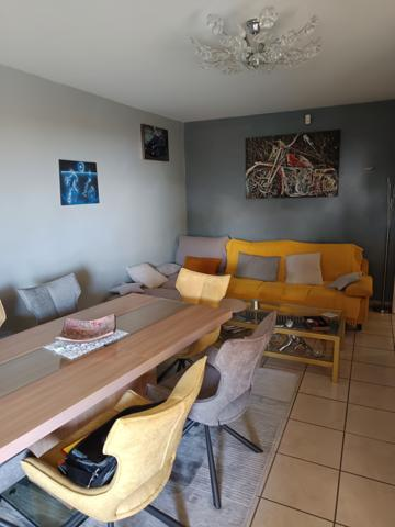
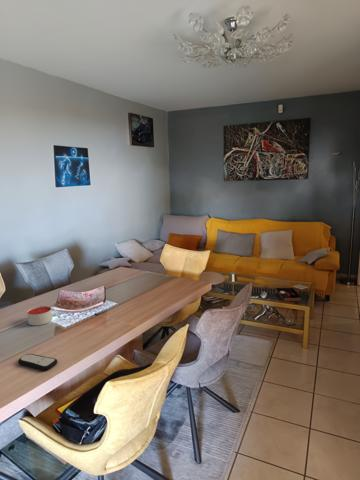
+ candle [26,305,53,326]
+ remote control [17,353,58,372]
